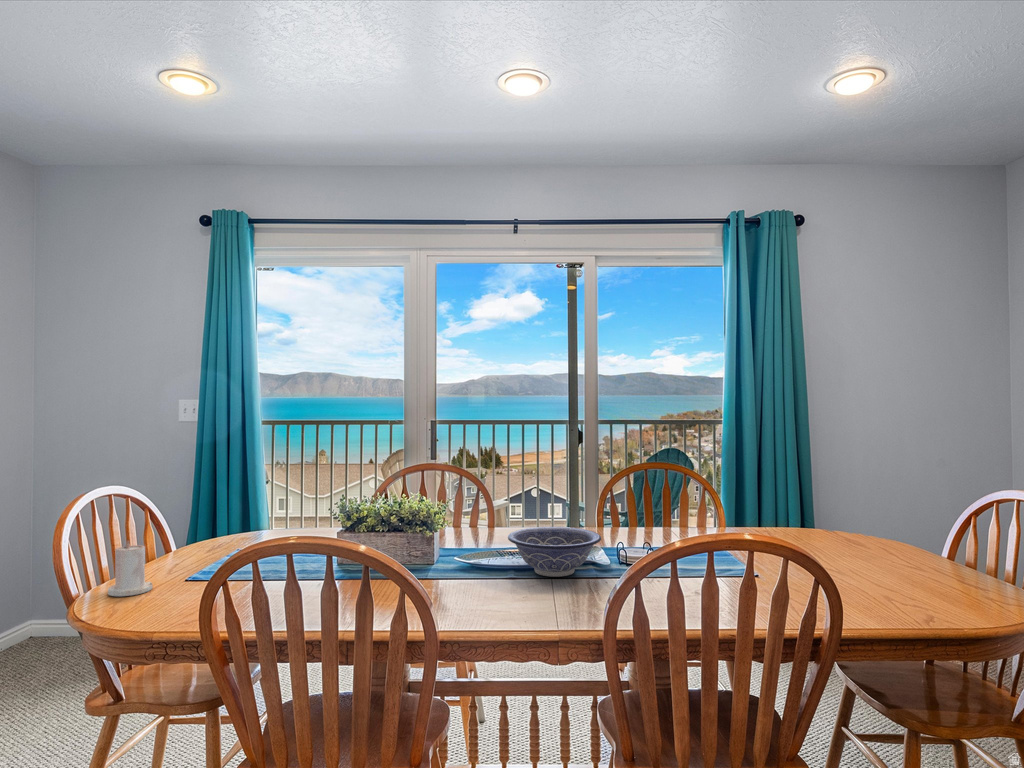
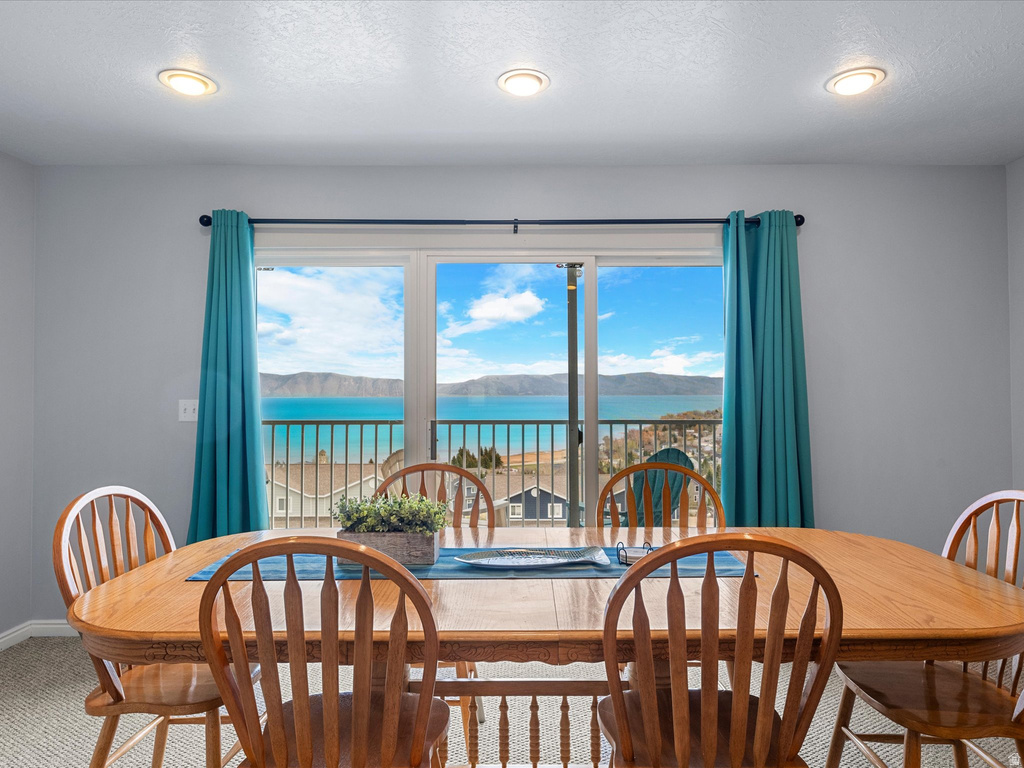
- decorative bowl [507,526,602,578]
- candle [107,540,154,597]
